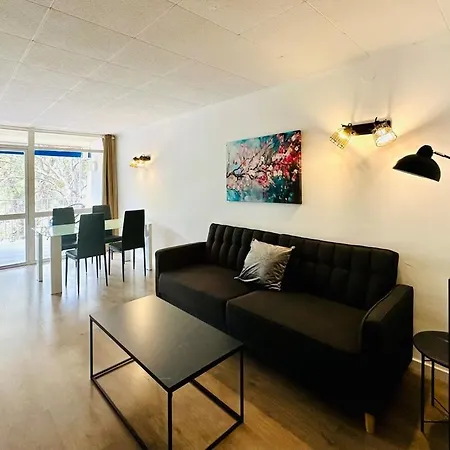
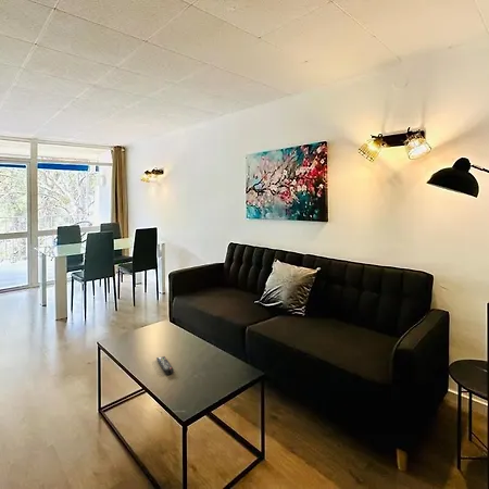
+ remote control [155,355,175,376]
